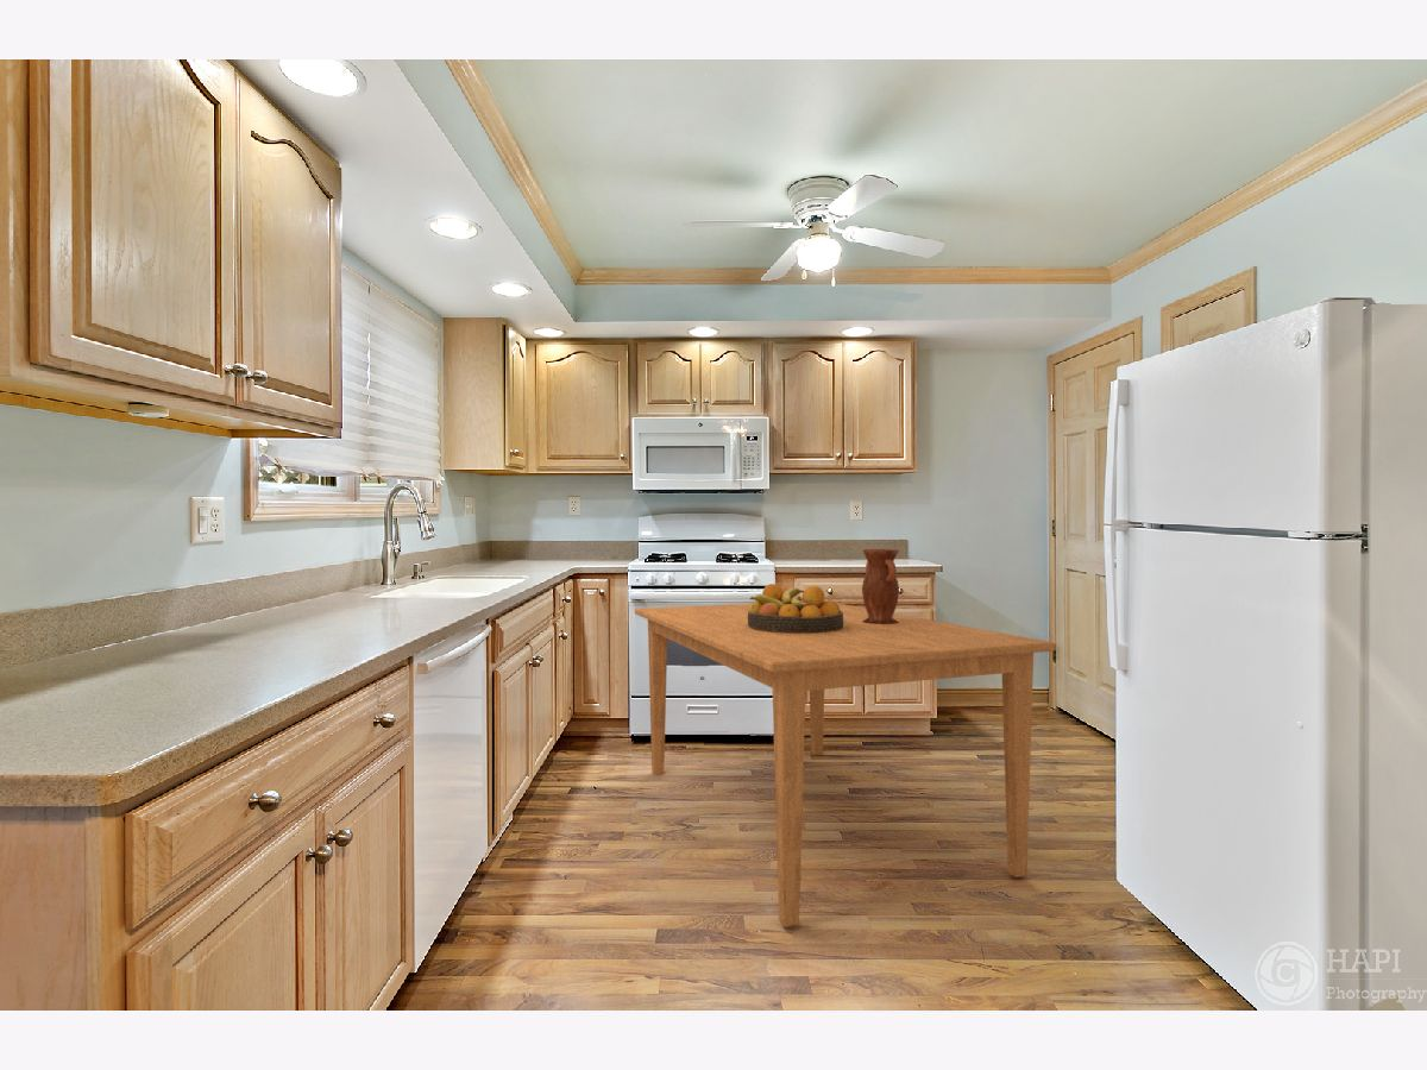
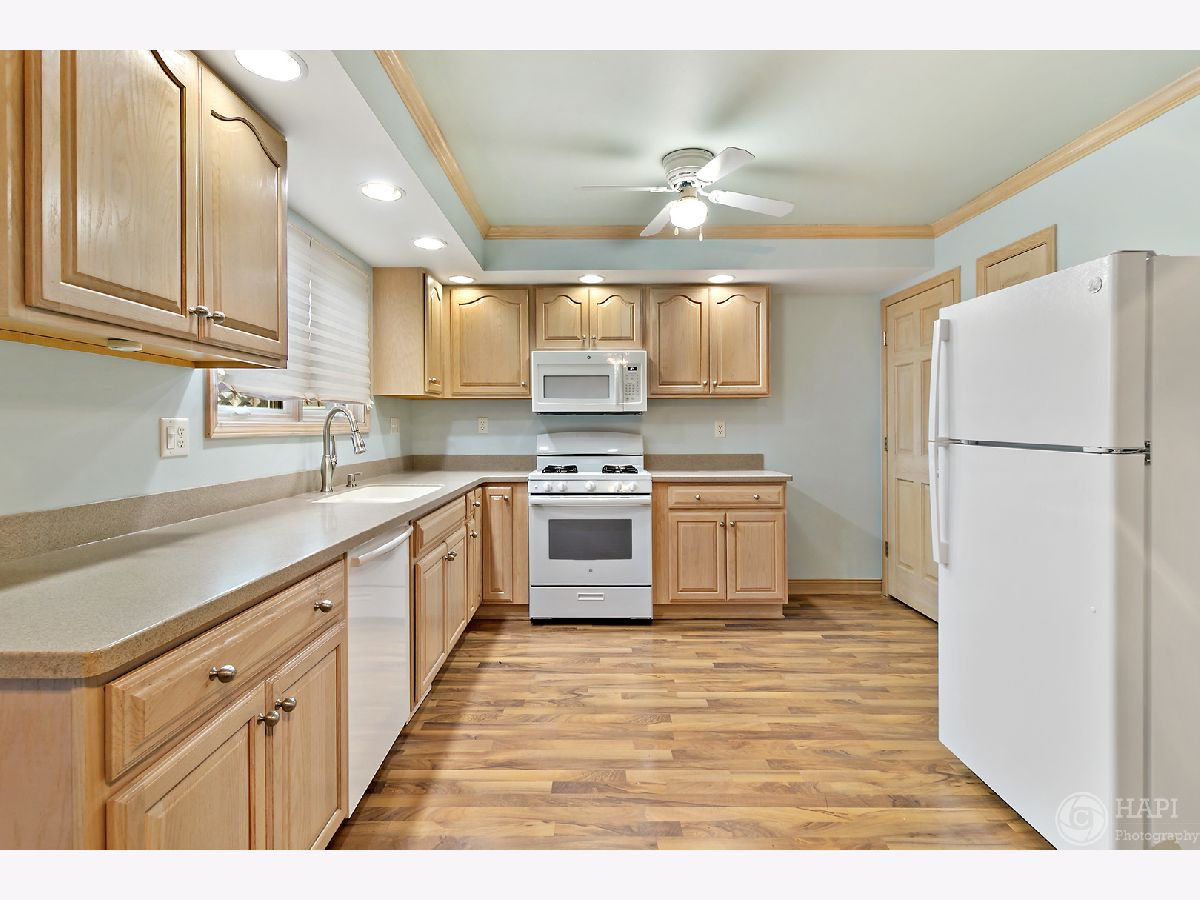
- pitcher [861,548,900,624]
- dining table [634,603,1057,929]
- fruit bowl [748,583,843,632]
